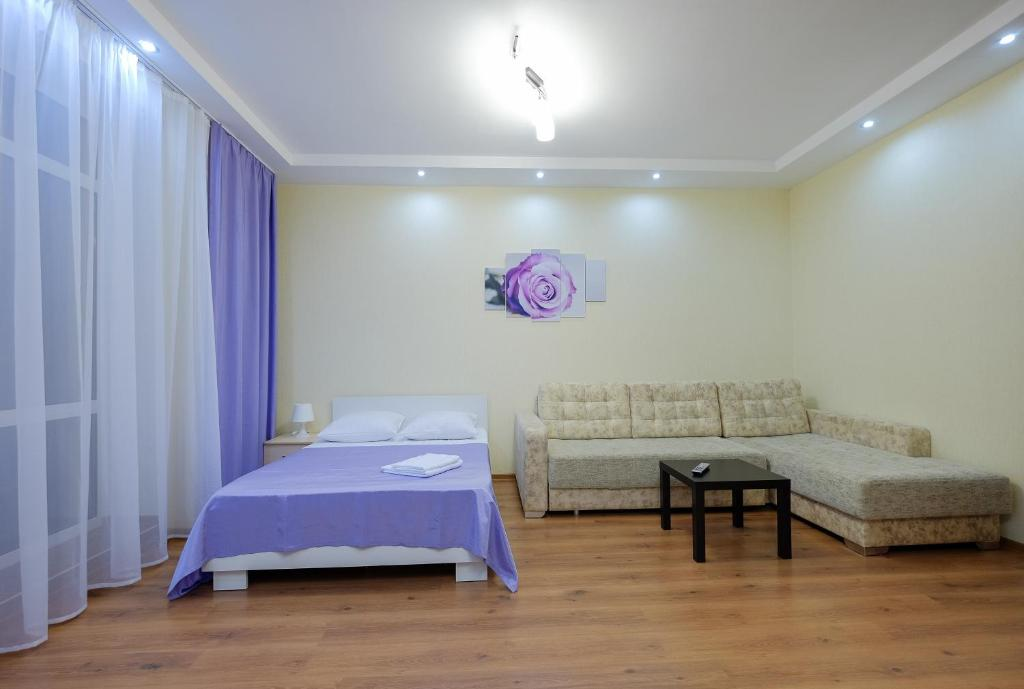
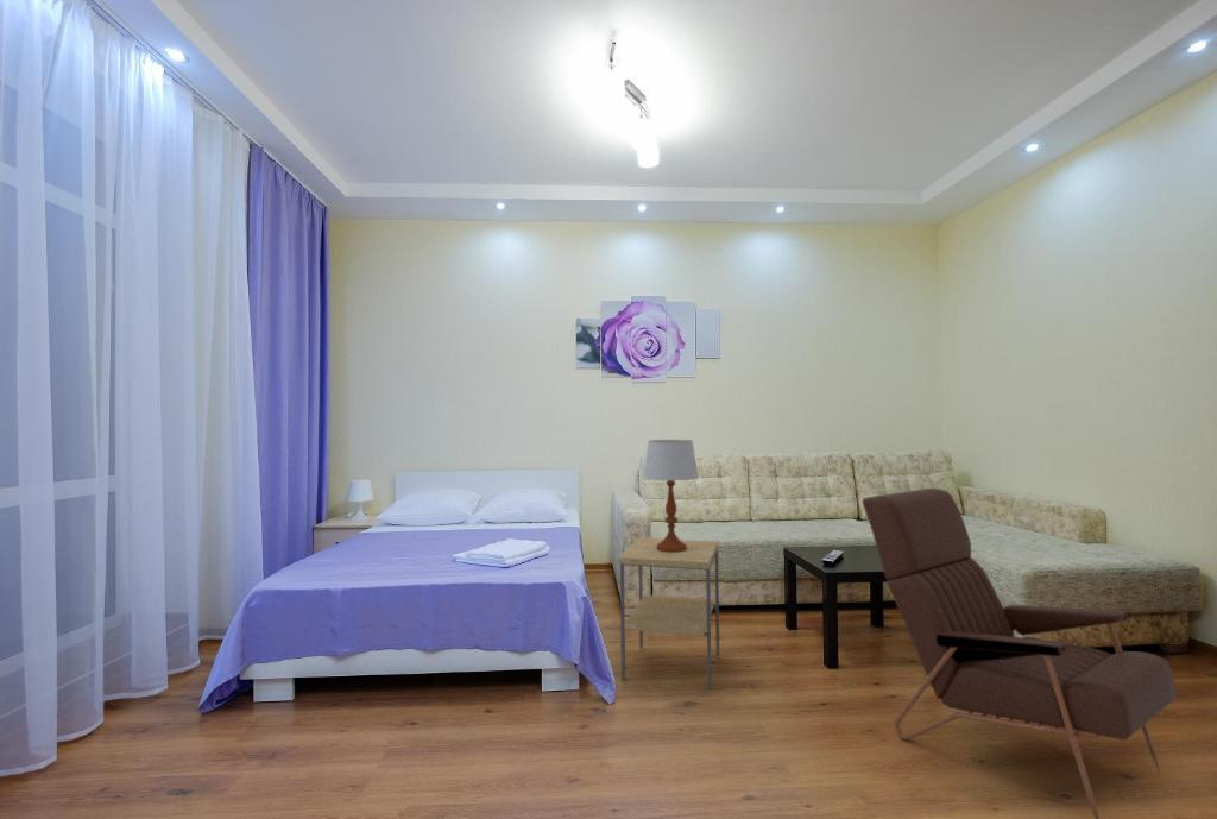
+ armchair [862,487,1178,819]
+ table lamp [642,439,700,553]
+ side table [617,537,720,691]
